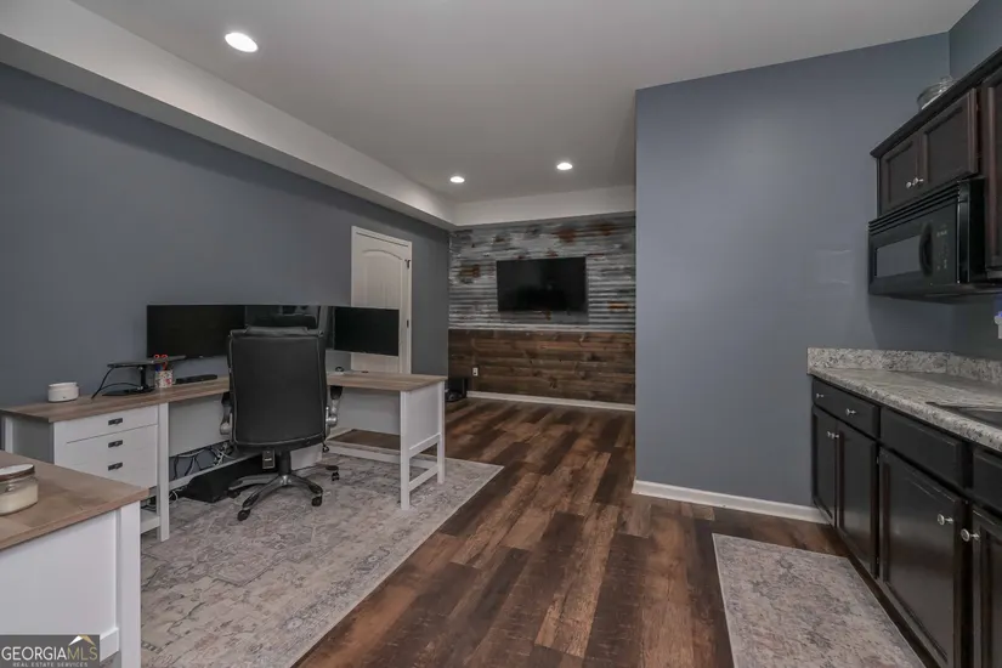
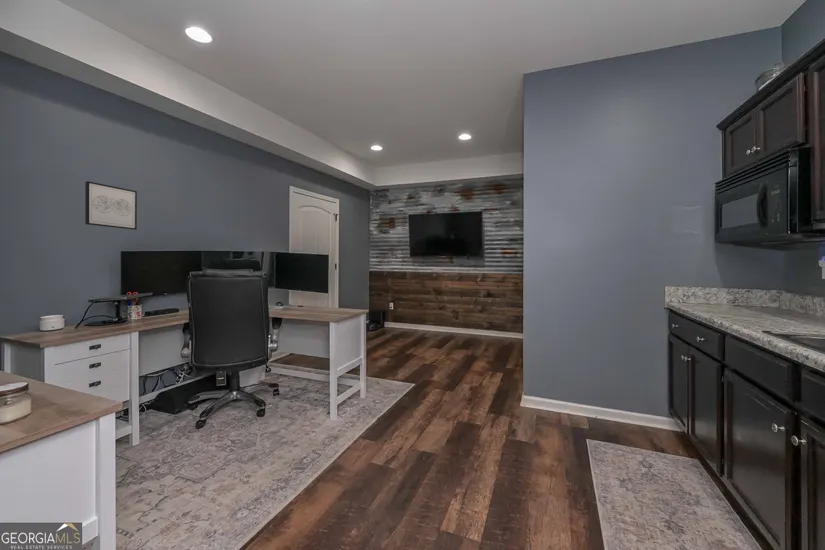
+ wall art [84,180,138,231]
